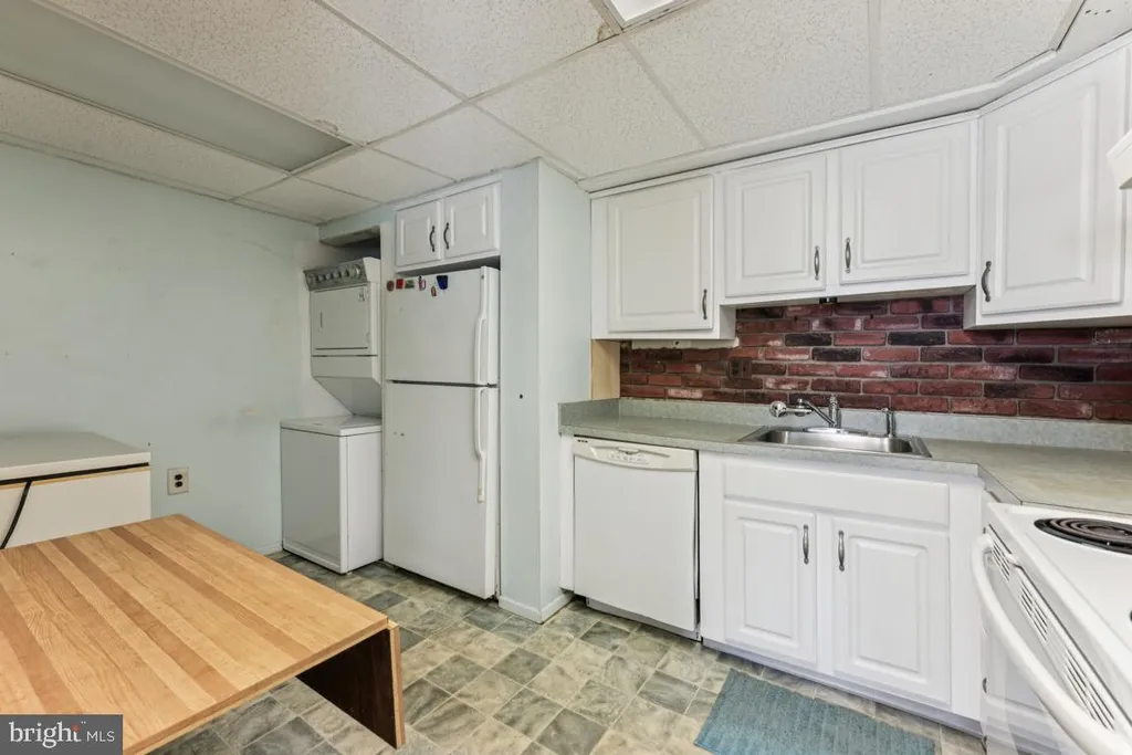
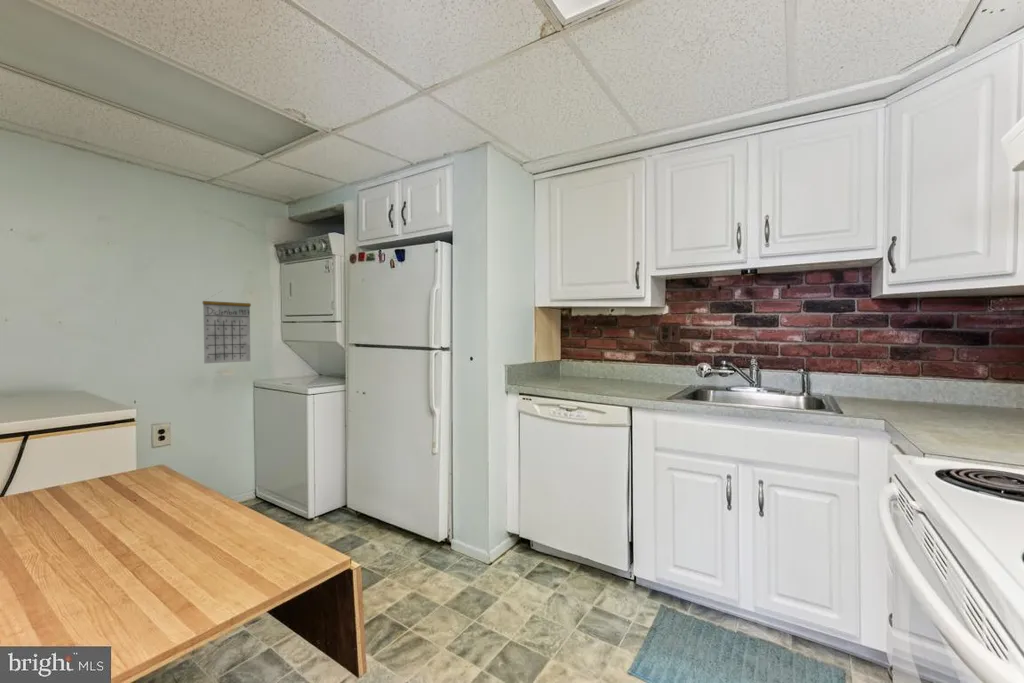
+ calendar [202,290,252,365]
